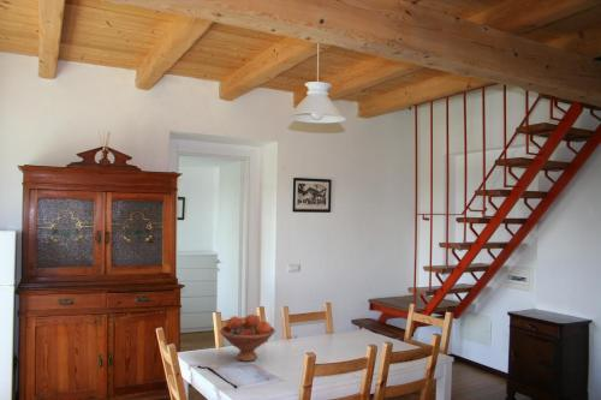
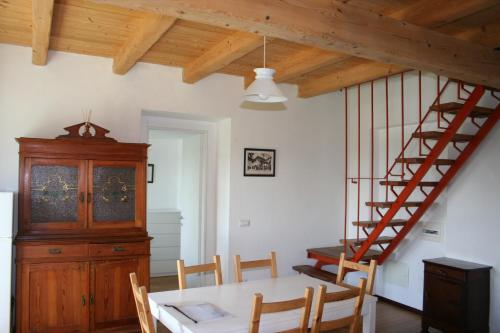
- fruit bowl [219,314,276,363]
